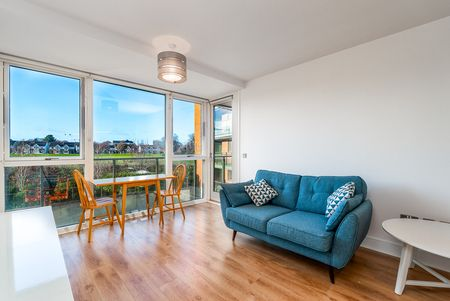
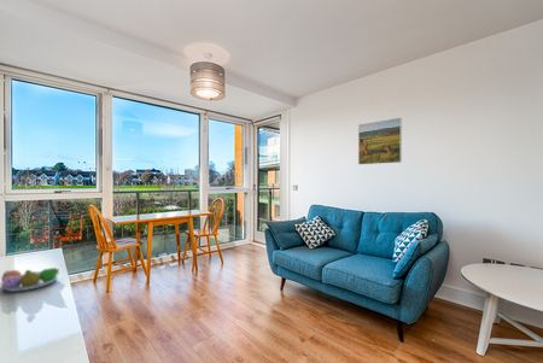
+ fruit bowl [0,267,63,293]
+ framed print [357,117,403,165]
